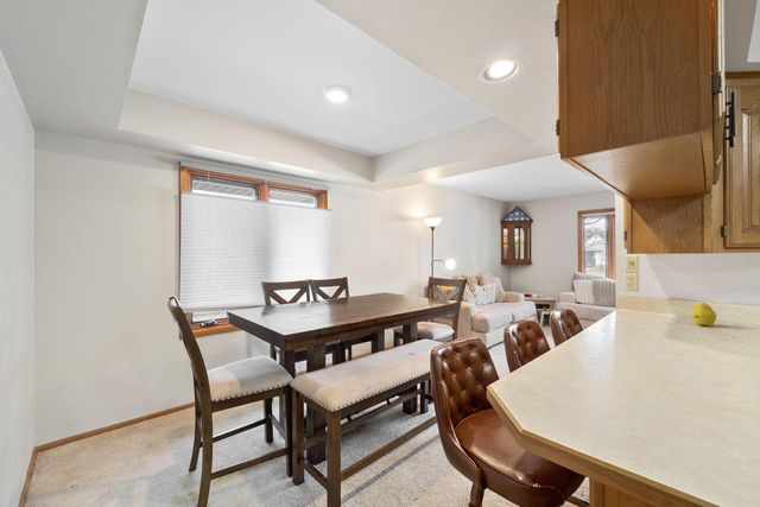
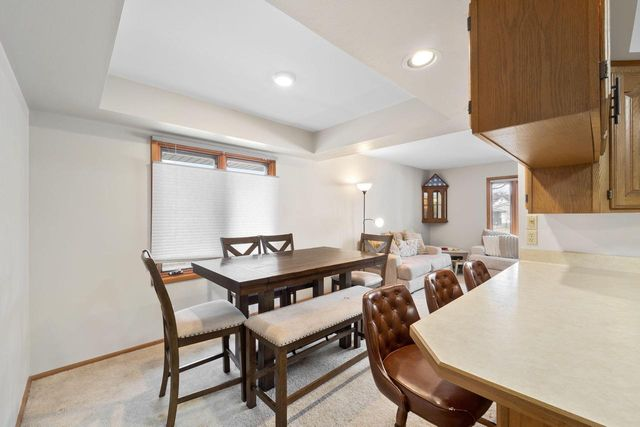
- fruit [690,302,717,328]
